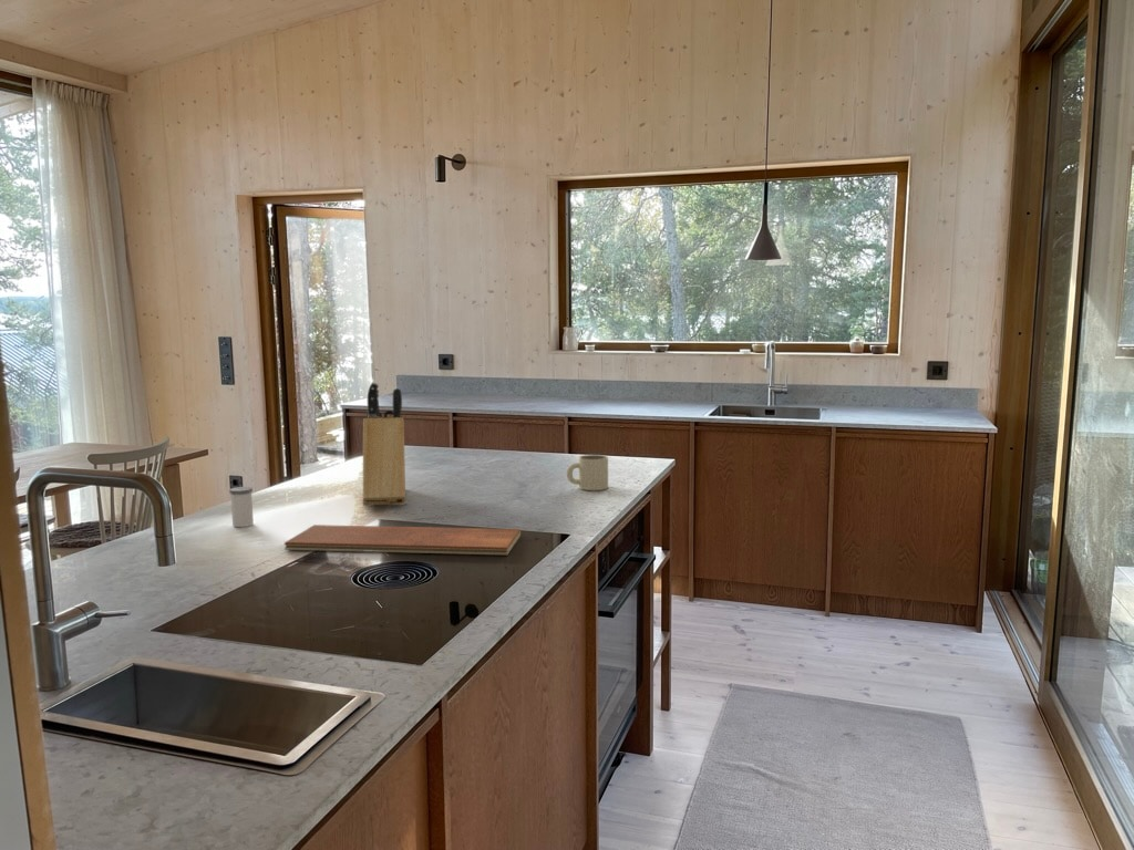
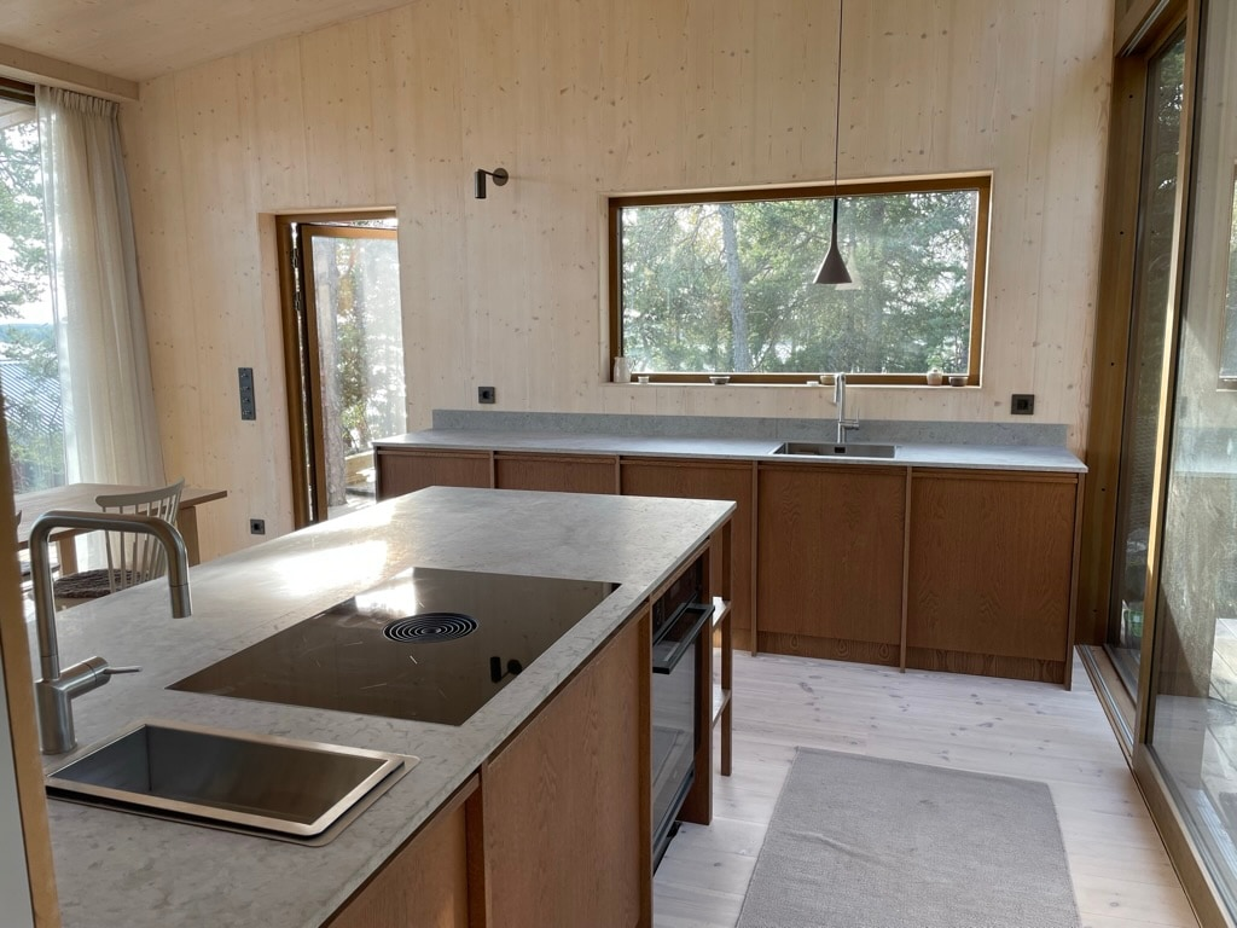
- mug [566,454,609,491]
- chopping board [284,524,522,556]
- knife block [362,382,406,508]
- salt shaker [228,486,255,528]
